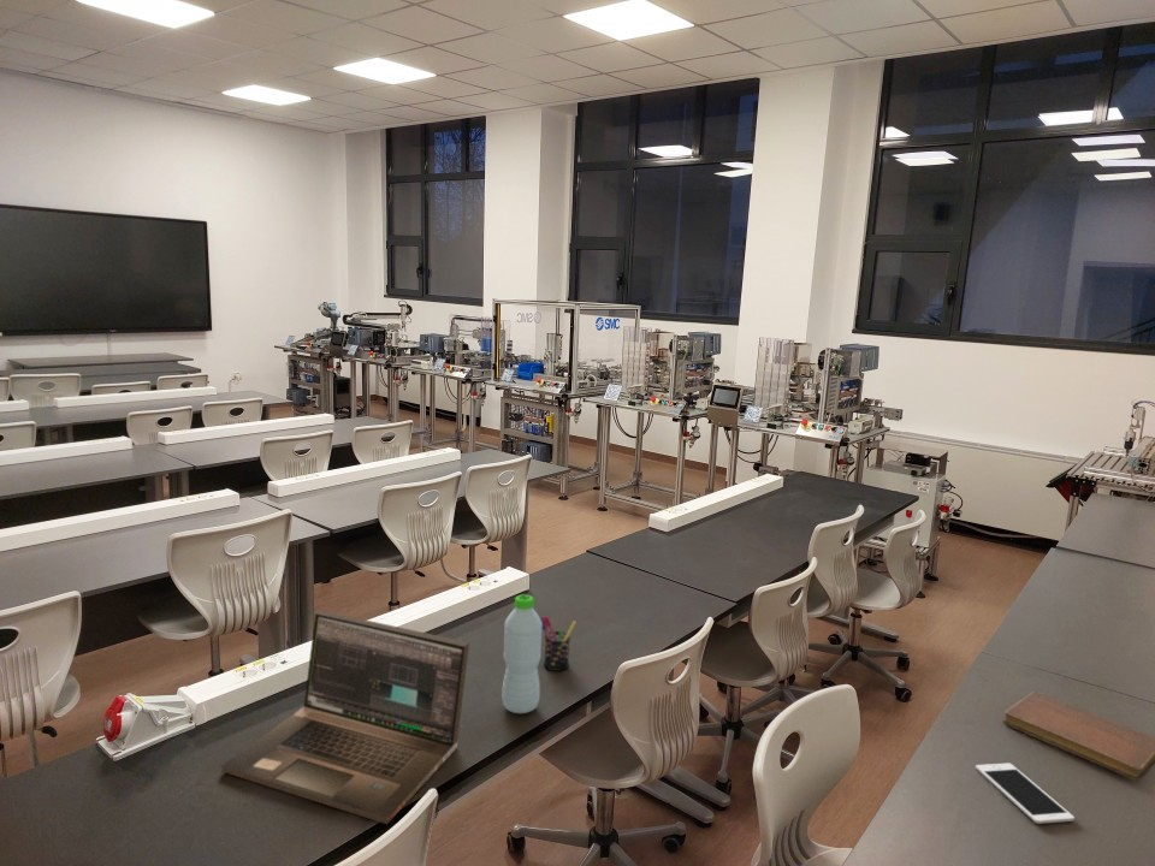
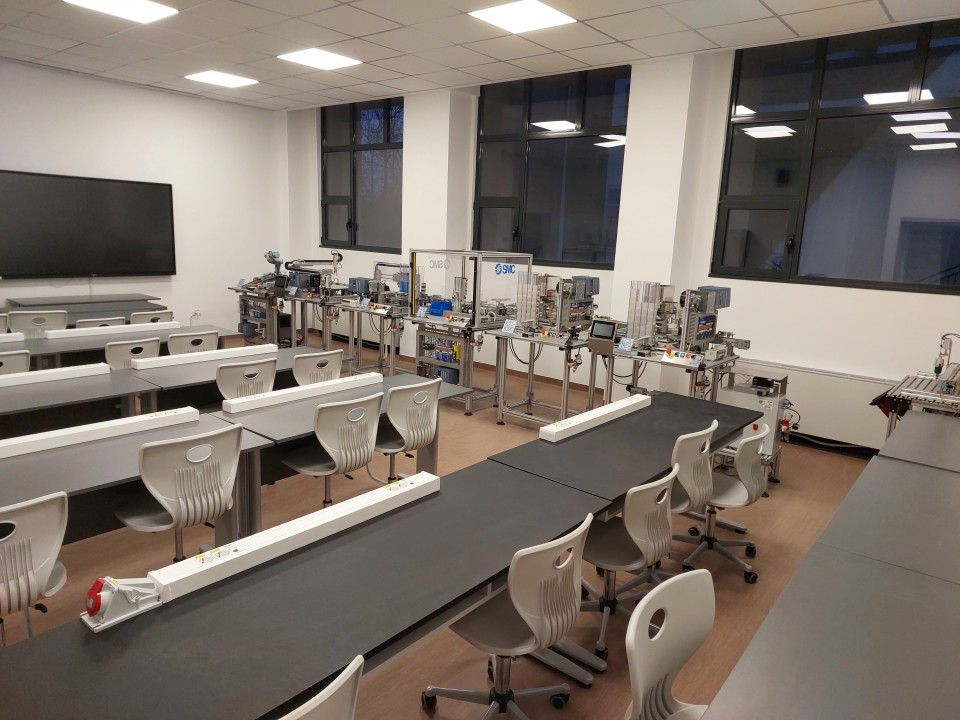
- pen holder [539,615,578,672]
- cell phone [975,763,1076,825]
- water bottle [500,594,543,714]
- notebook [1002,690,1155,783]
- laptop [220,610,470,825]
